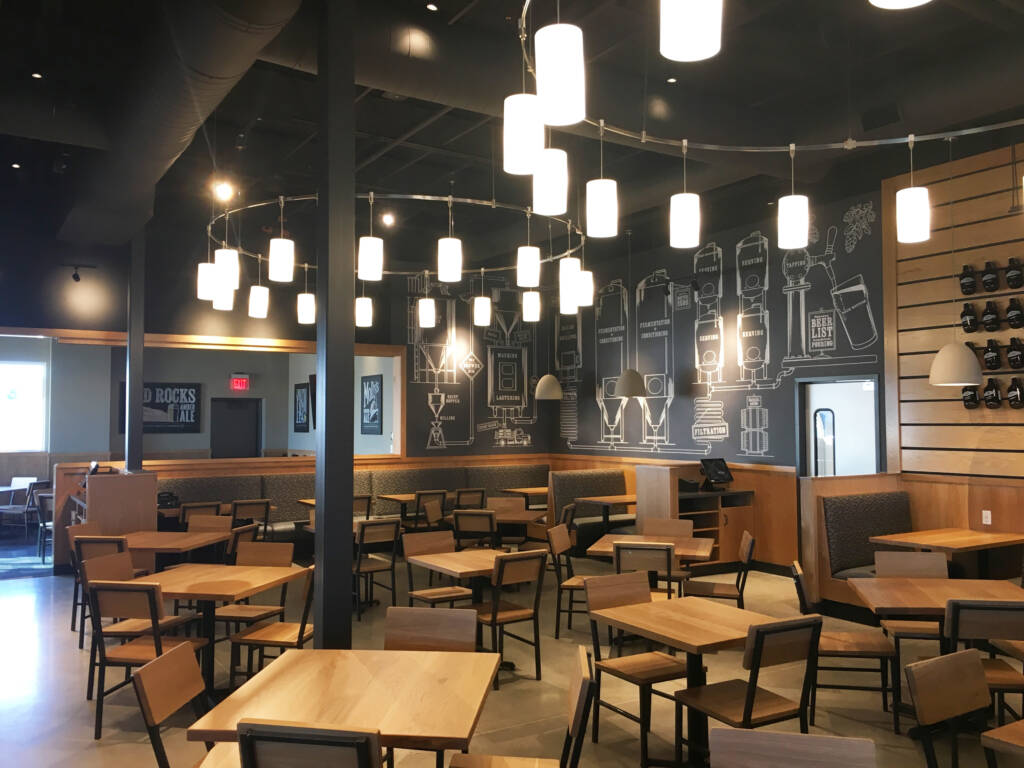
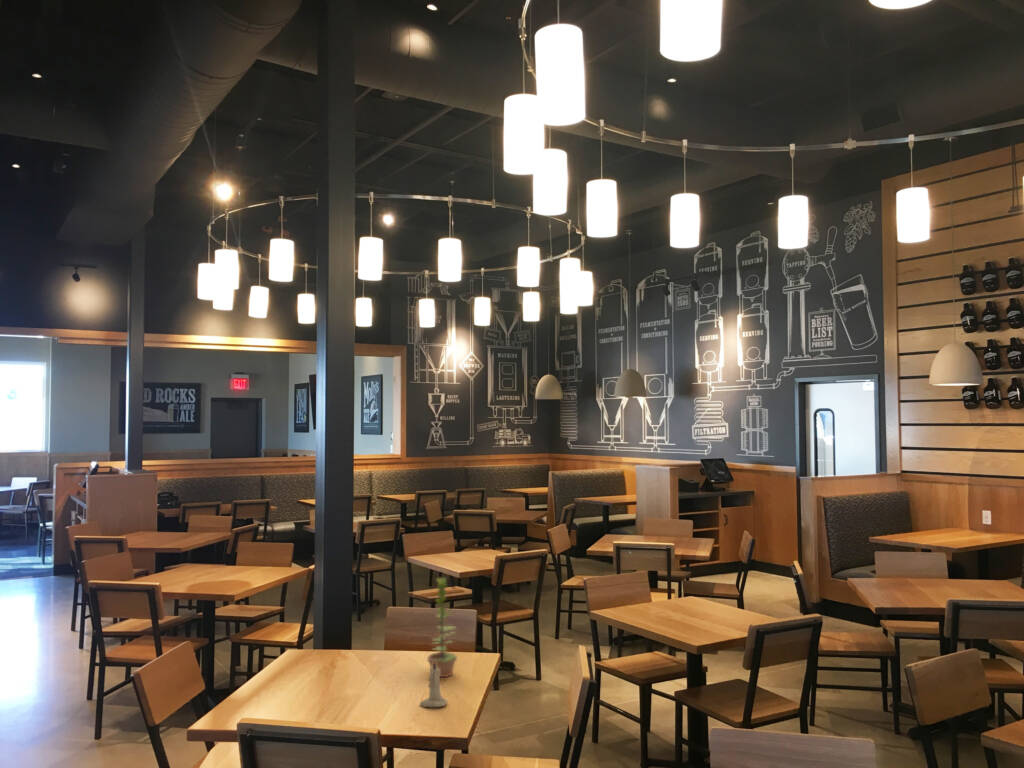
+ plant [426,577,459,678]
+ candle [419,659,448,708]
